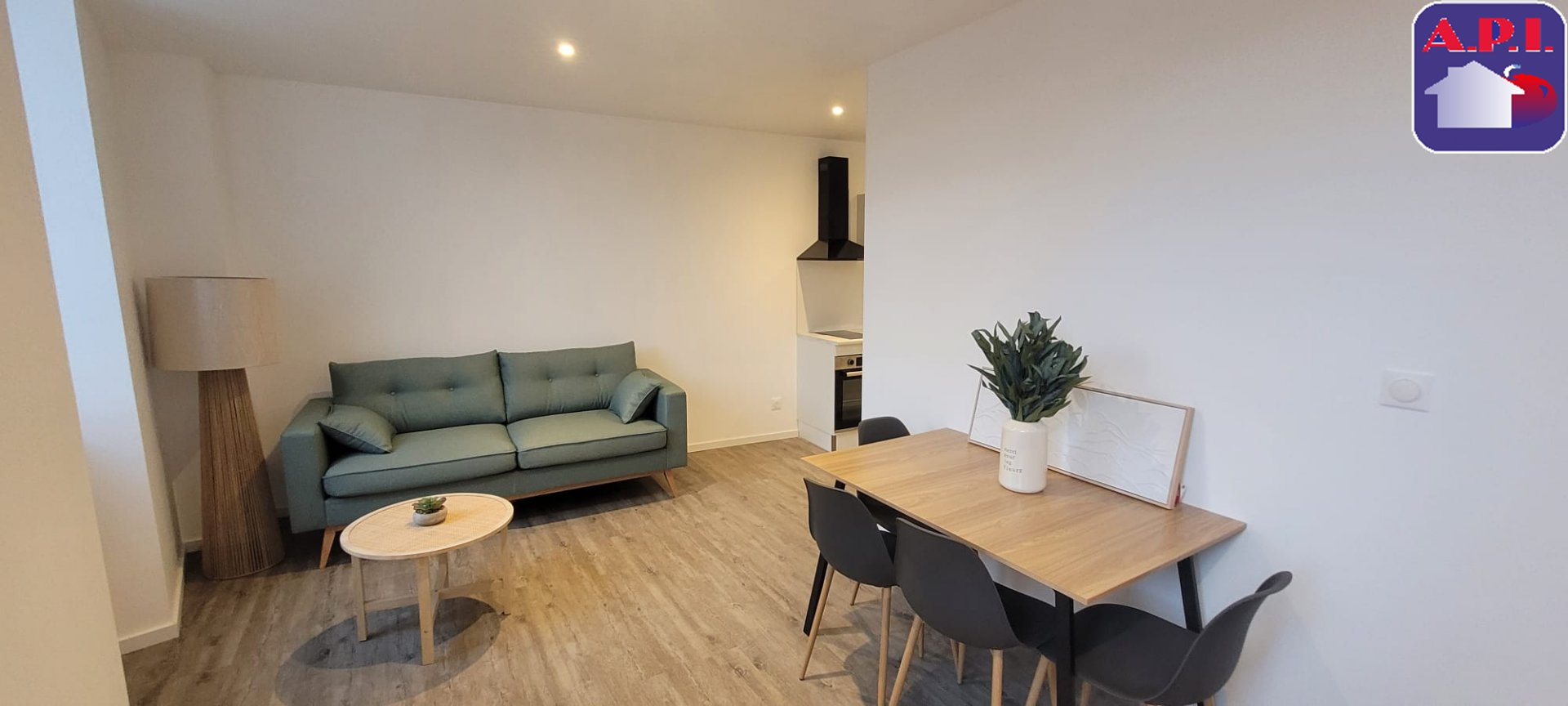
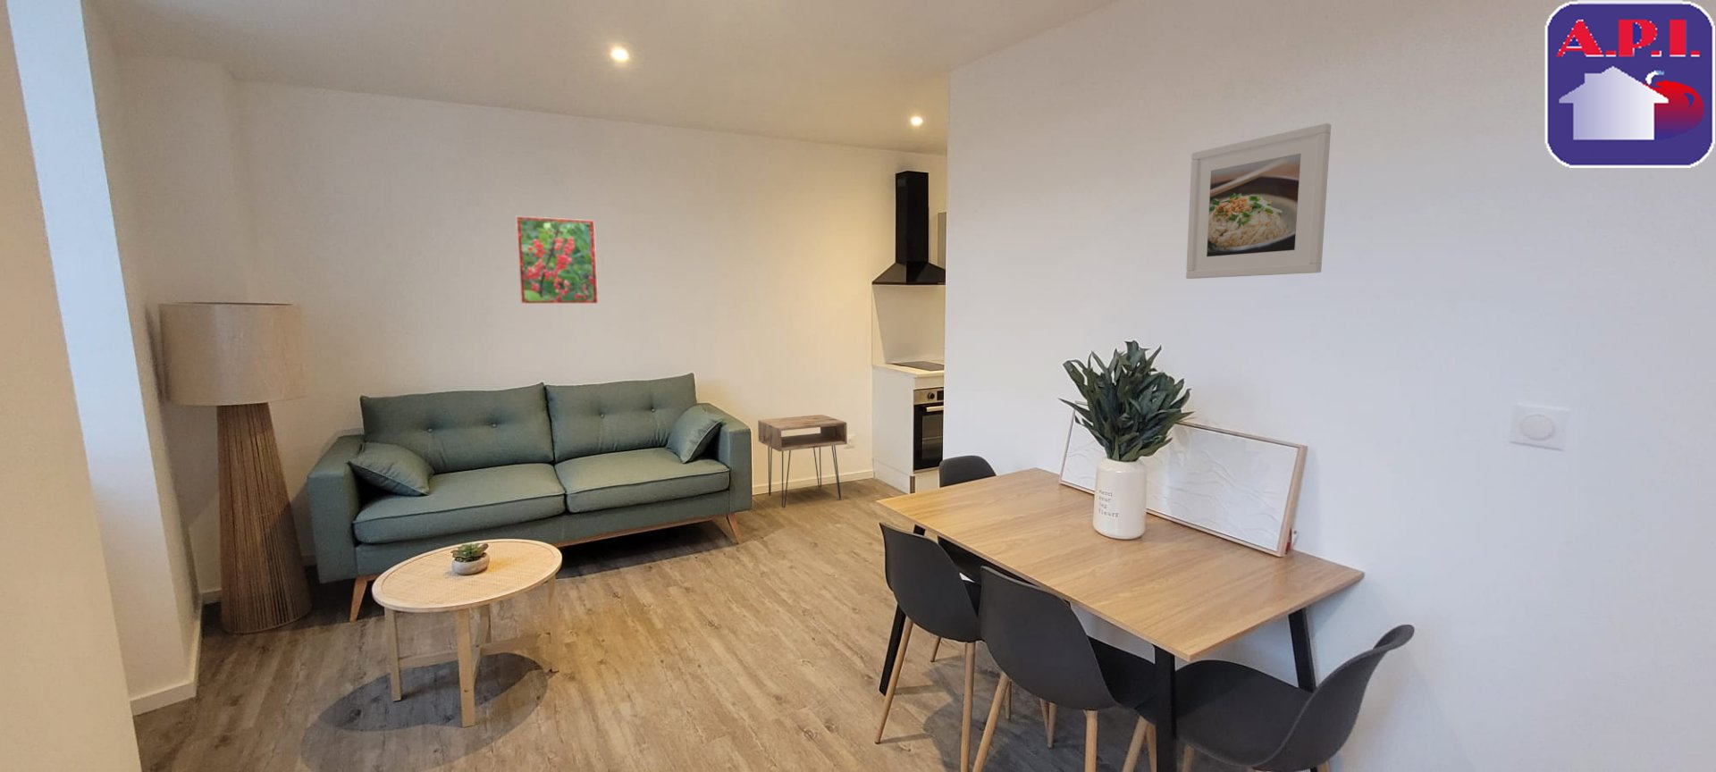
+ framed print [1185,122,1332,280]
+ nightstand [757,413,848,508]
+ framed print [514,215,599,305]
